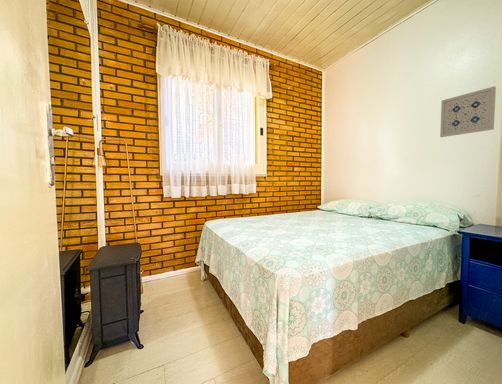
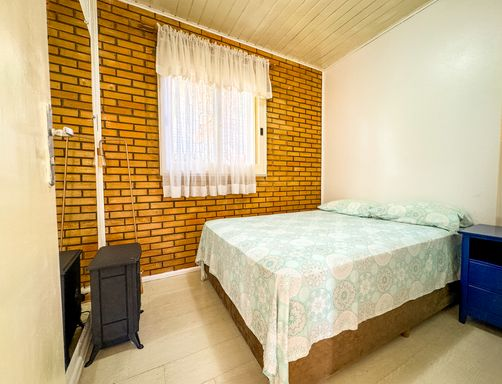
- wall art [439,85,497,138]
